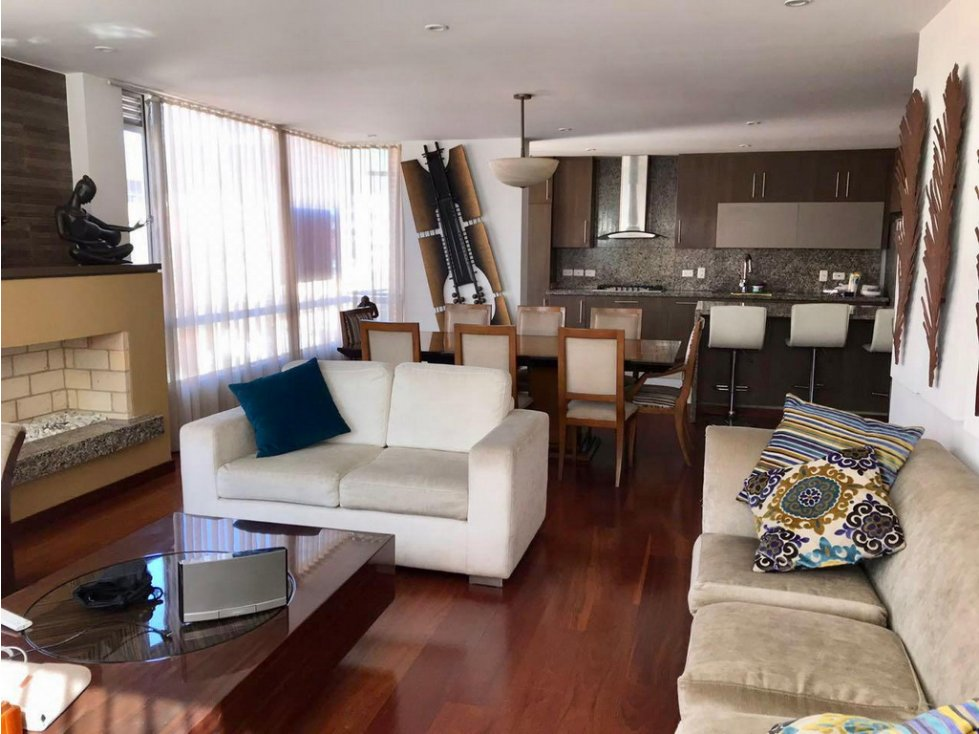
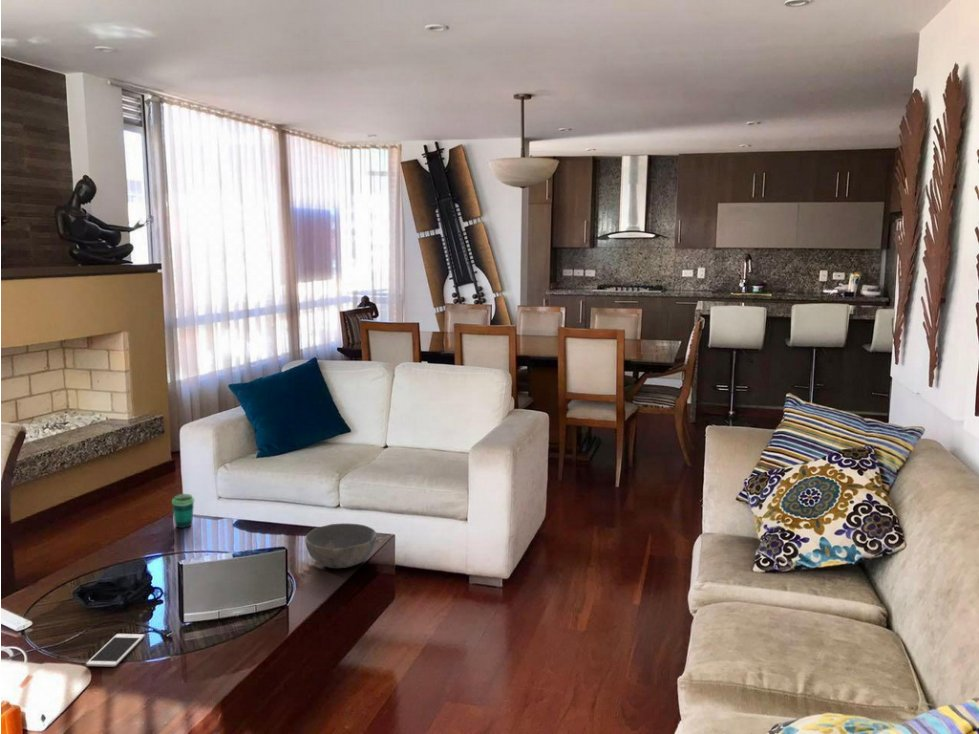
+ cell phone [85,633,145,667]
+ cup [171,493,195,529]
+ bowl [304,522,378,569]
